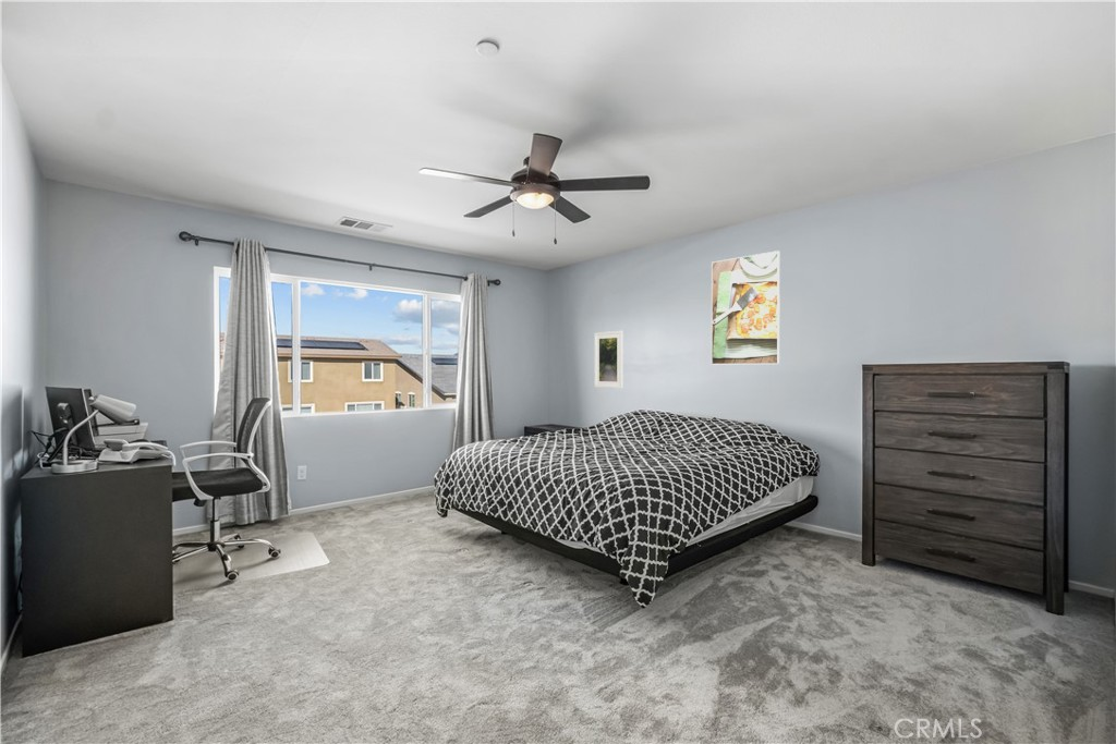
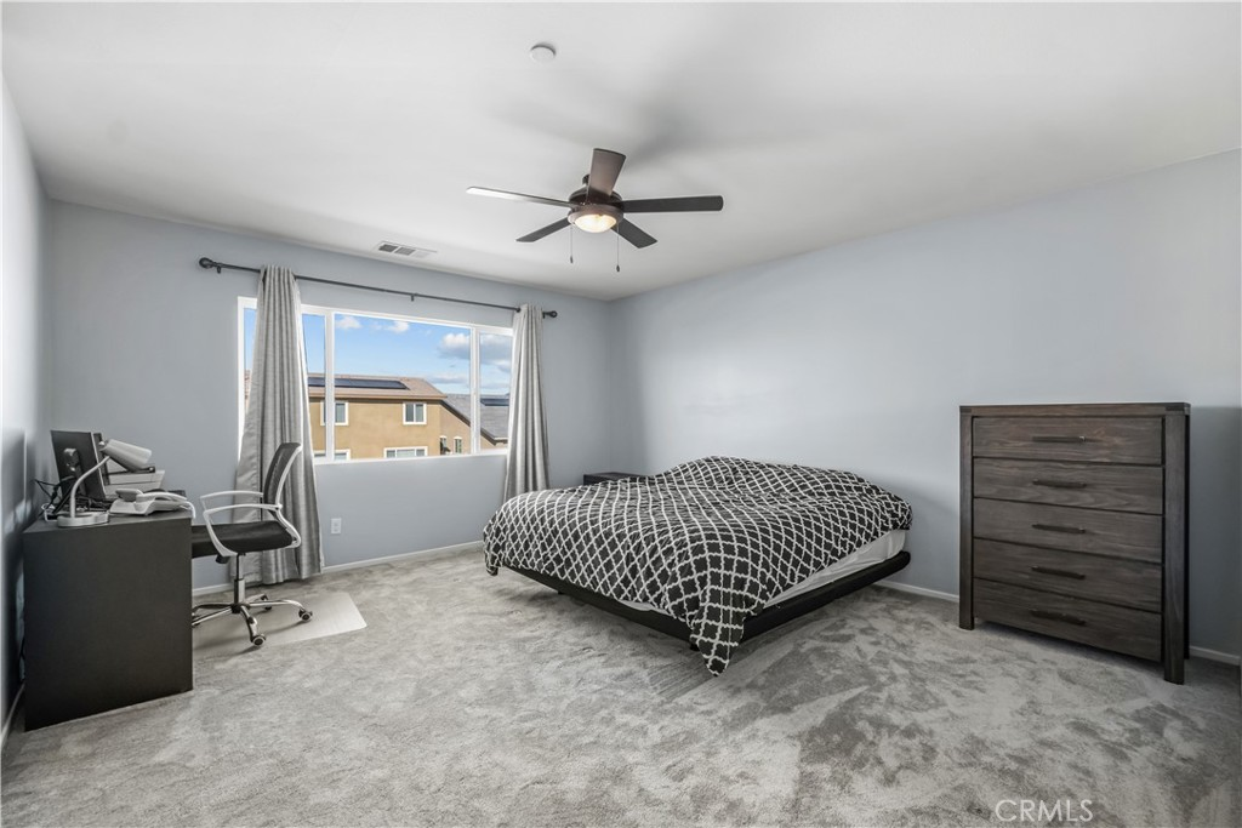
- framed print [711,249,781,365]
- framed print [594,330,624,389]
